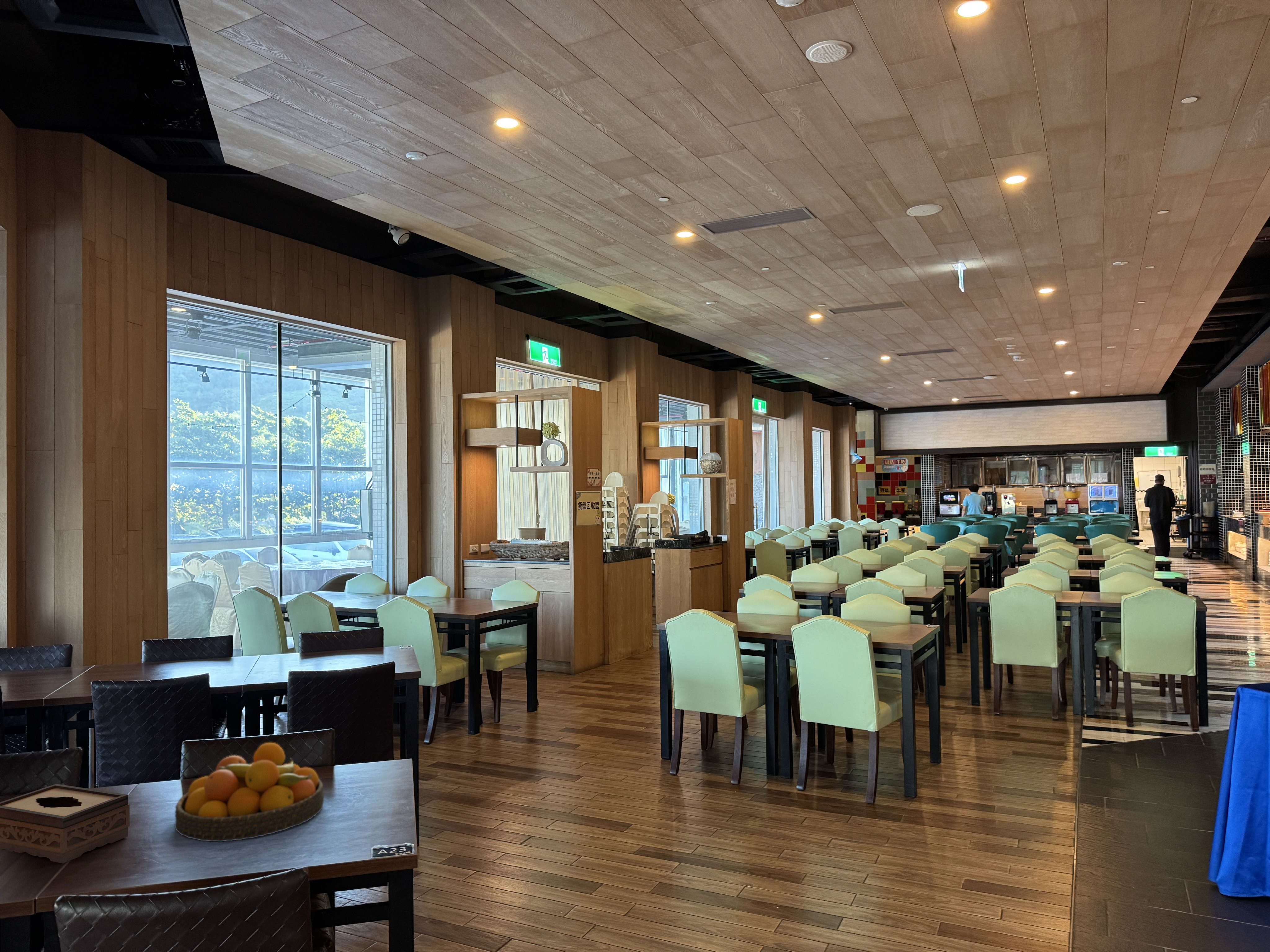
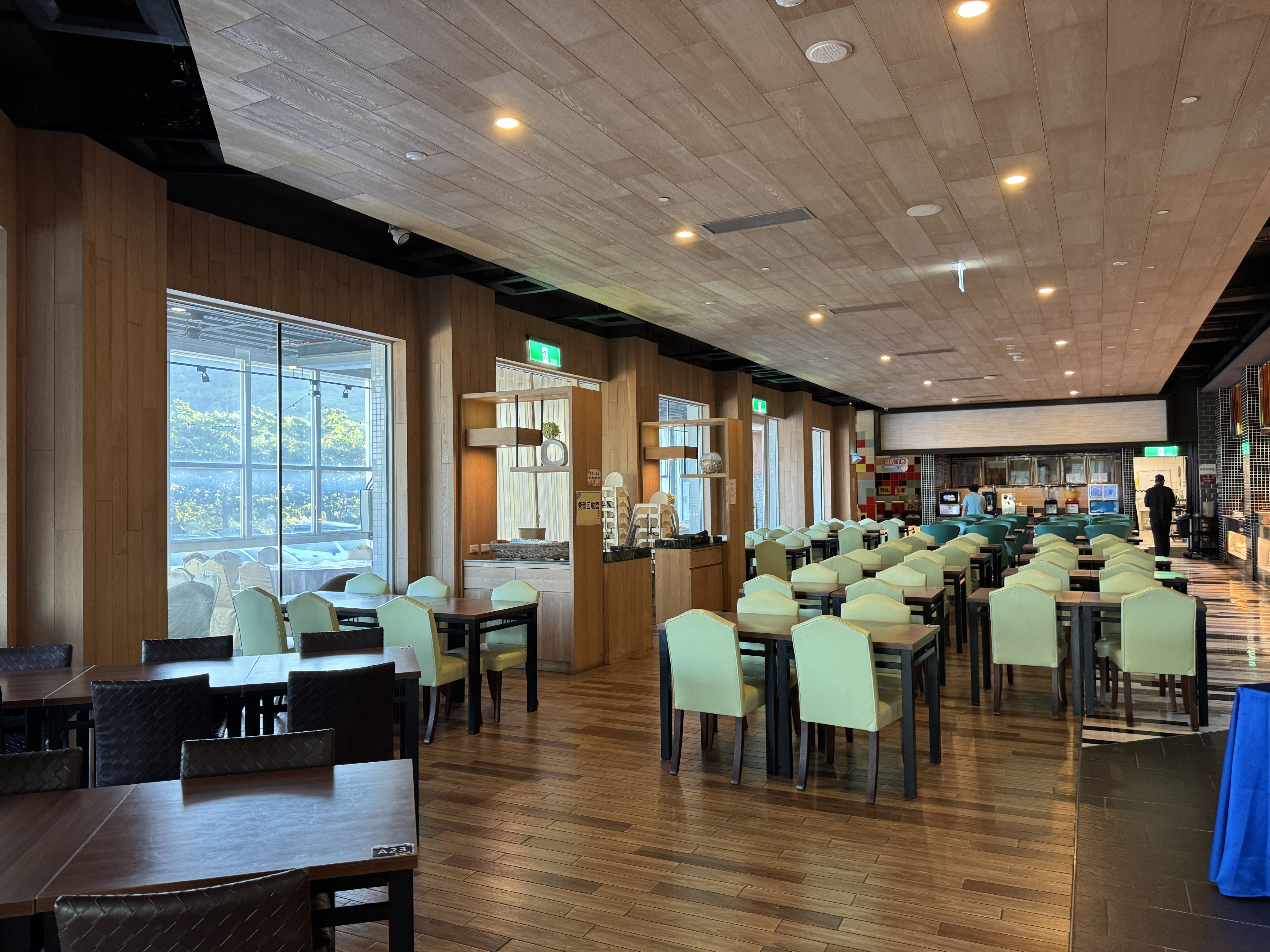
- fruit bowl [175,742,324,842]
- tissue box [0,784,130,864]
